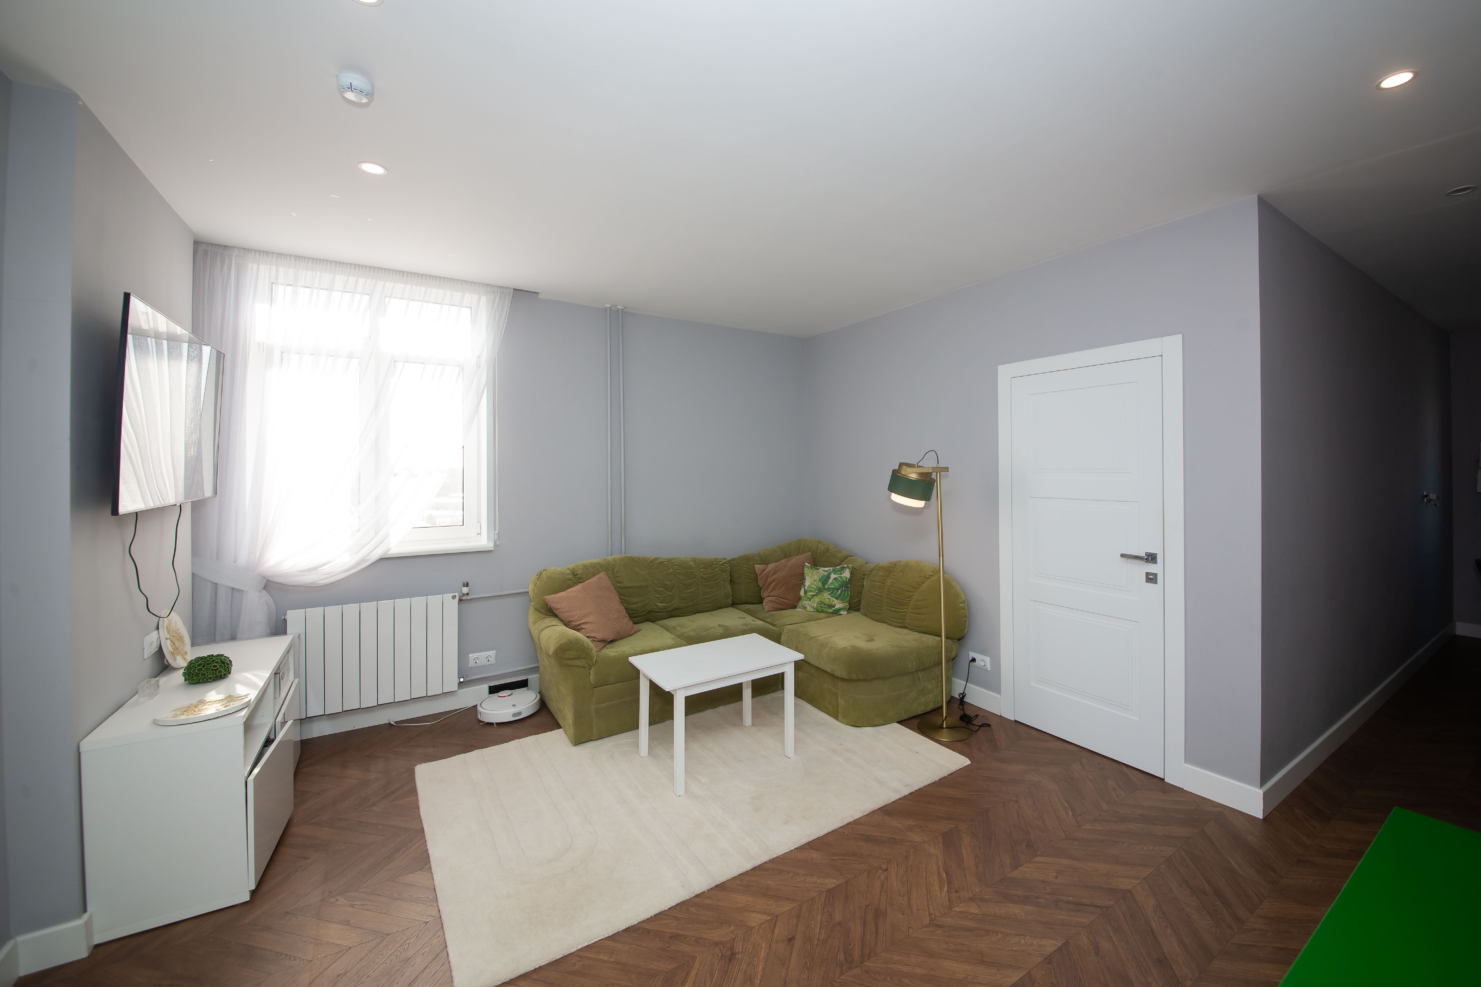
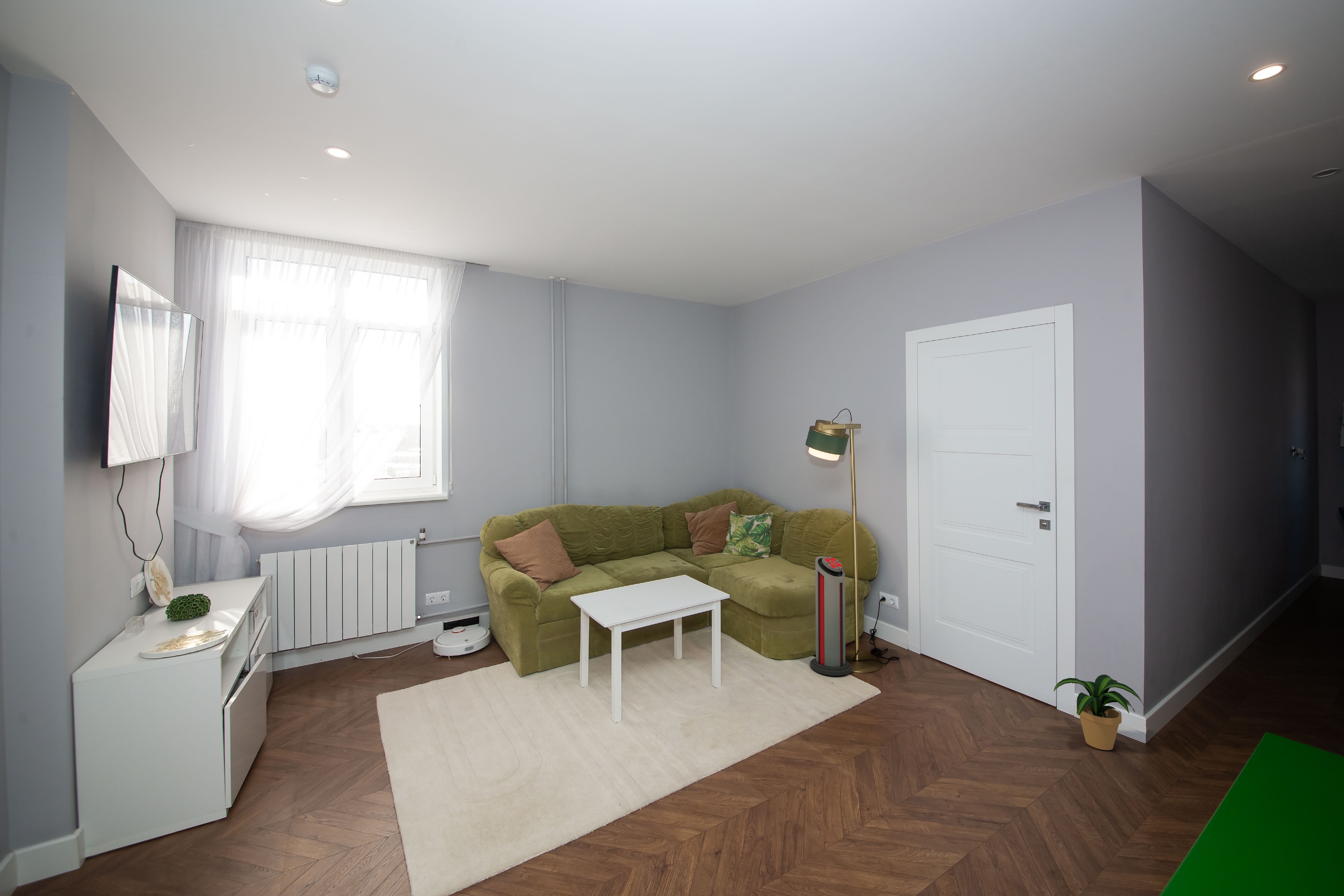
+ potted plant [1054,674,1144,751]
+ air purifier [810,556,852,676]
